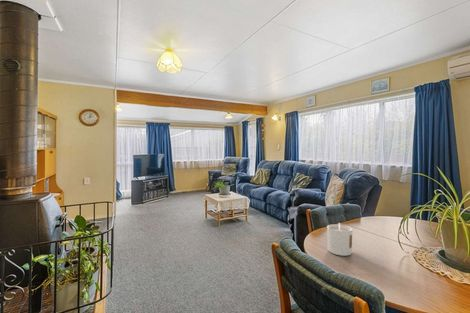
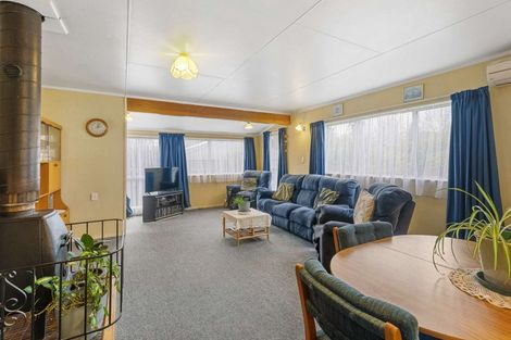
- candle [326,222,353,257]
